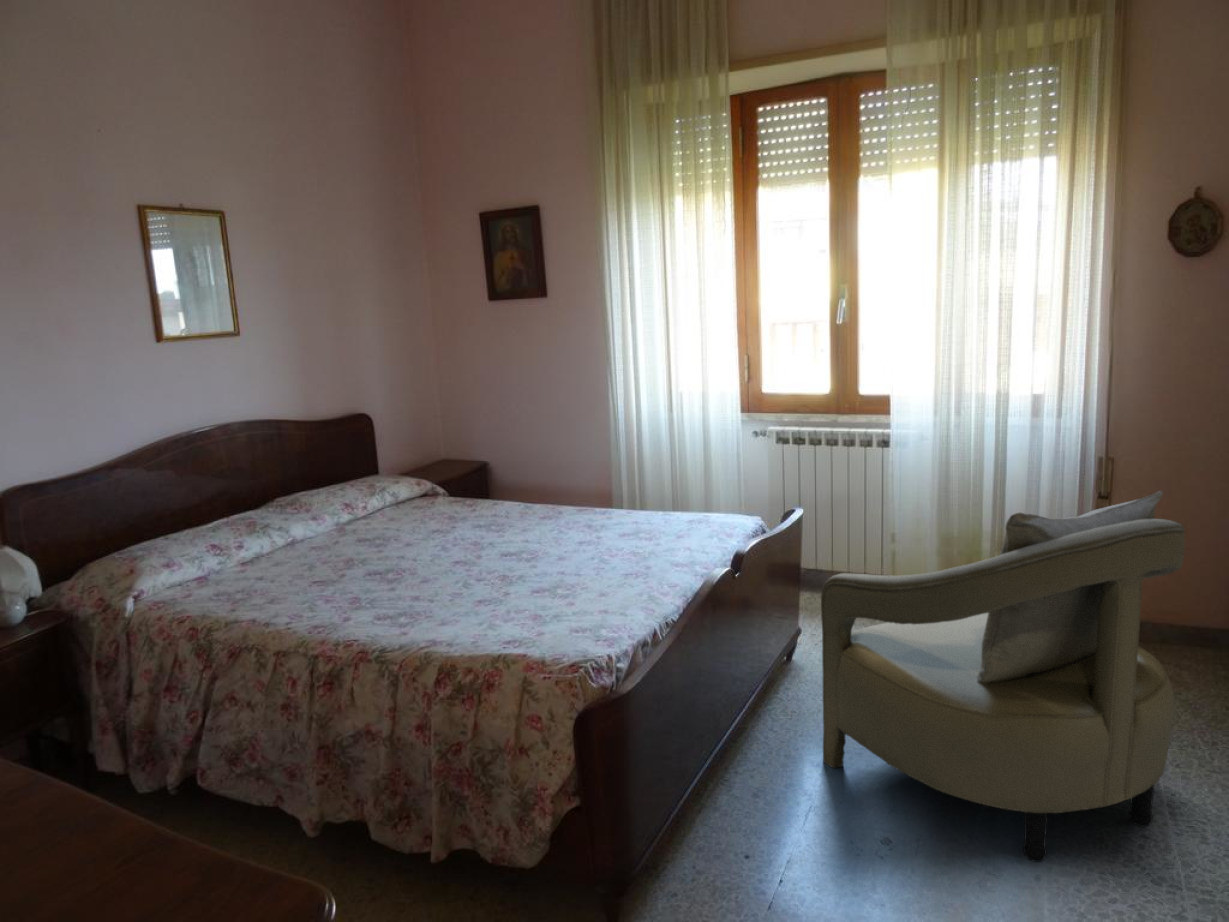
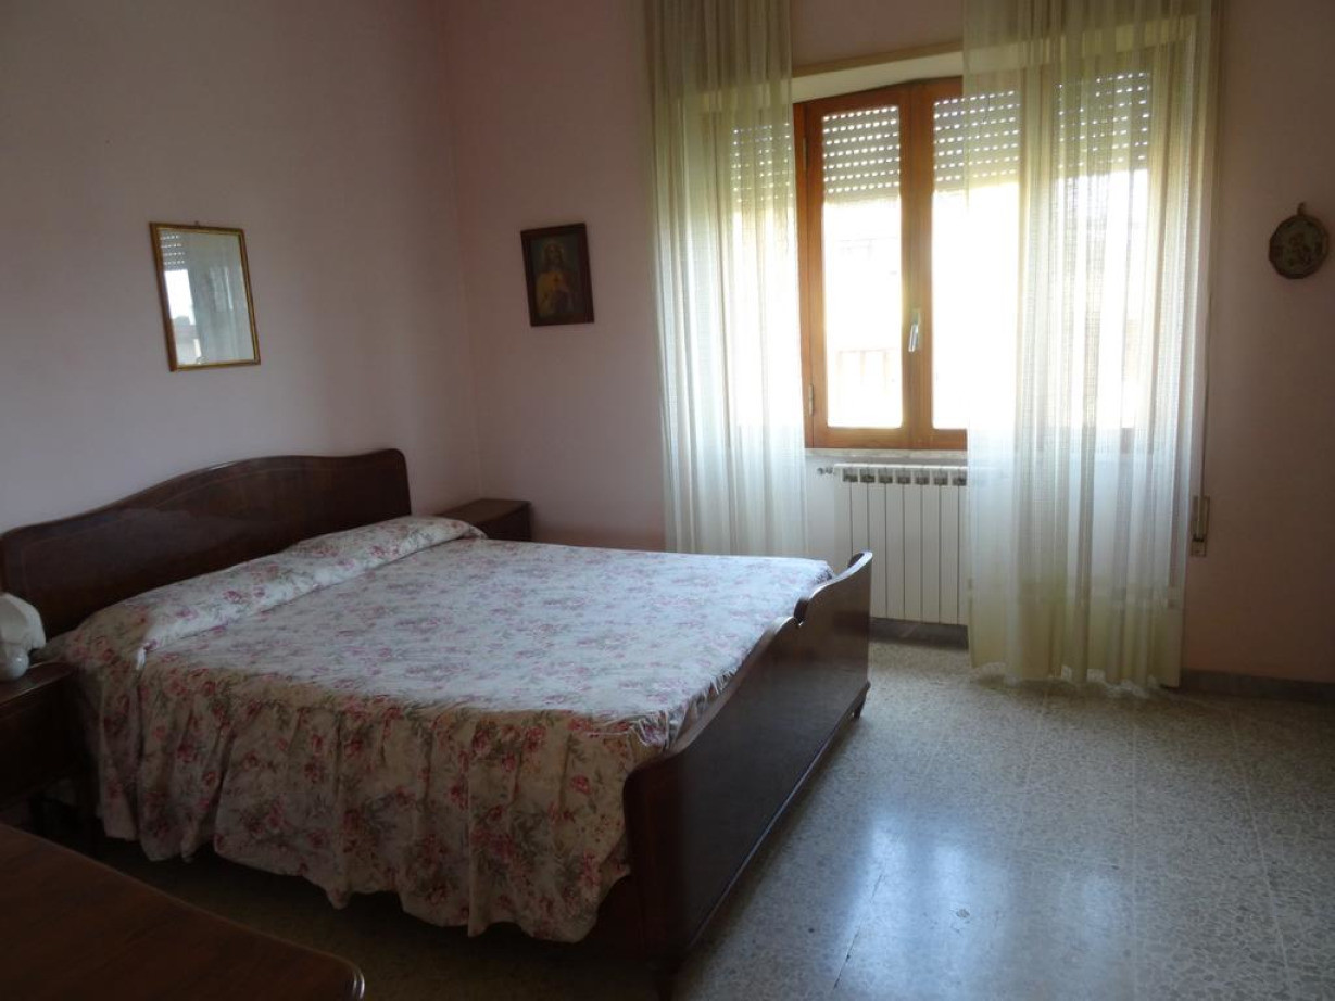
- armchair [820,490,1186,863]
